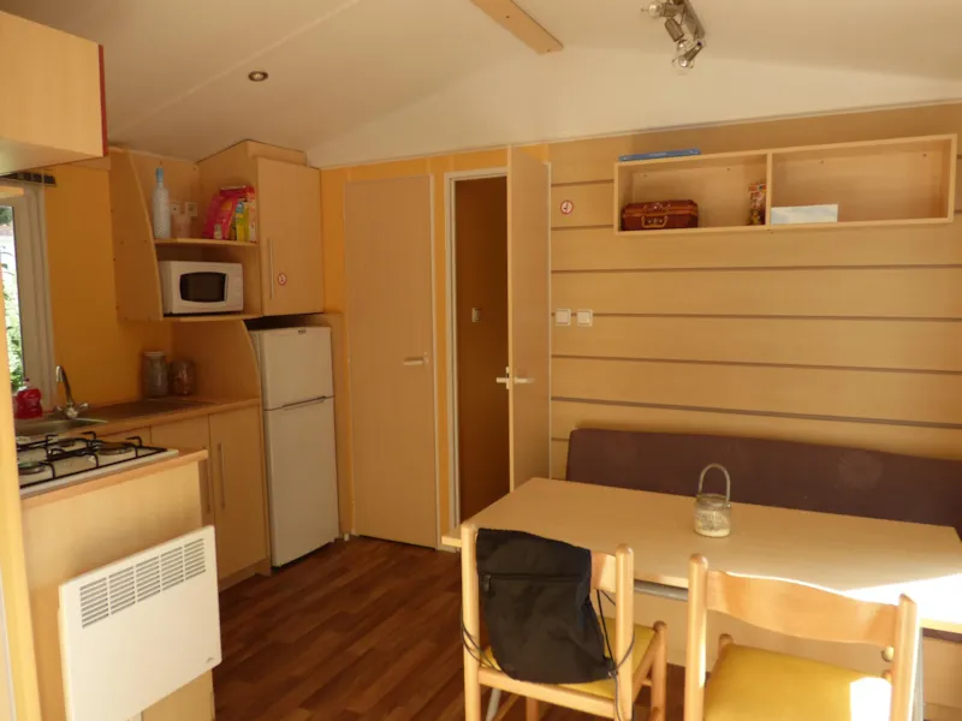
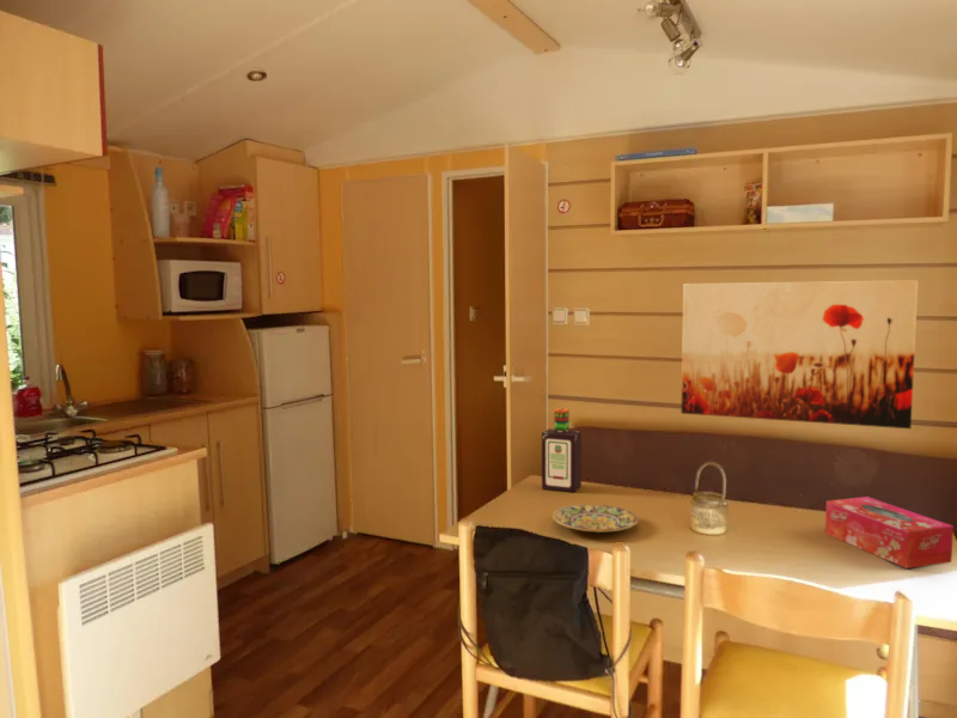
+ plate [551,503,639,534]
+ bottle [541,407,583,493]
+ tissue box [824,495,955,570]
+ wall art [681,279,919,430]
